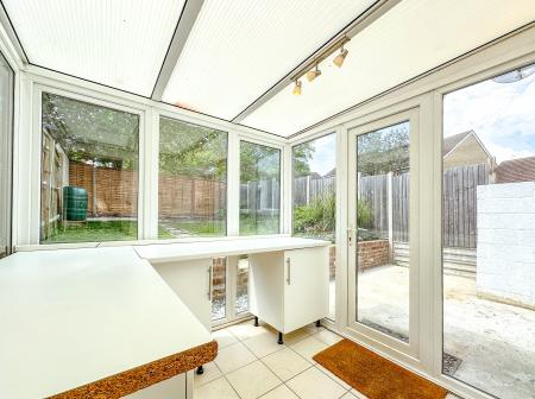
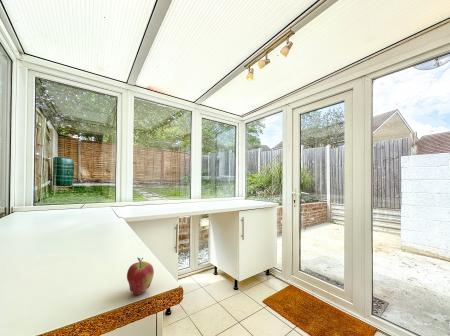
+ fruit [126,256,155,296]
